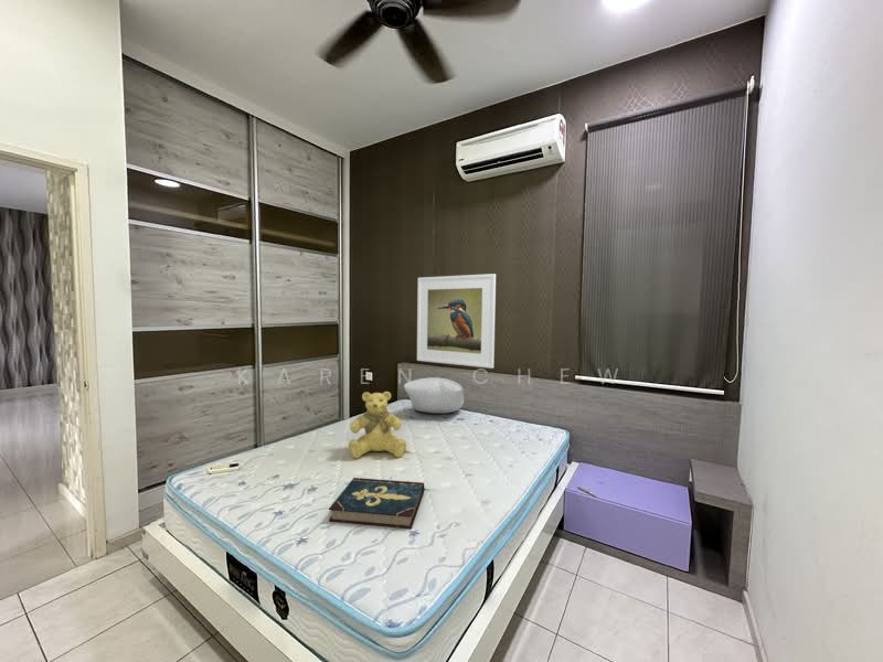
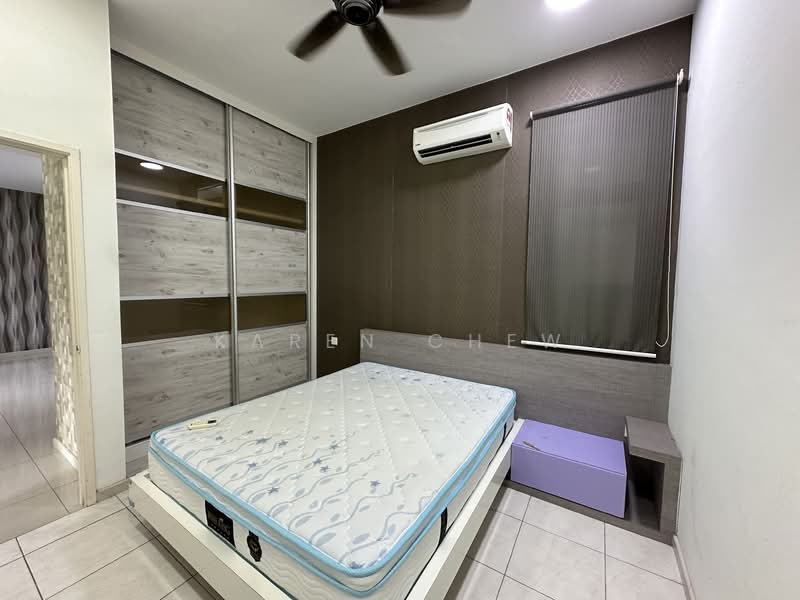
- book [328,477,425,530]
- teddy bear [348,391,407,460]
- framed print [416,273,497,370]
- pillow [403,376,465,415]
